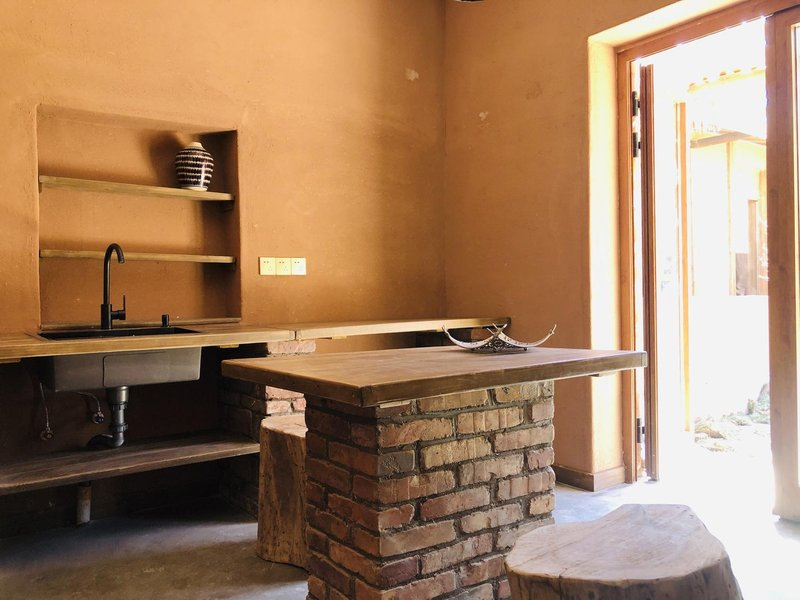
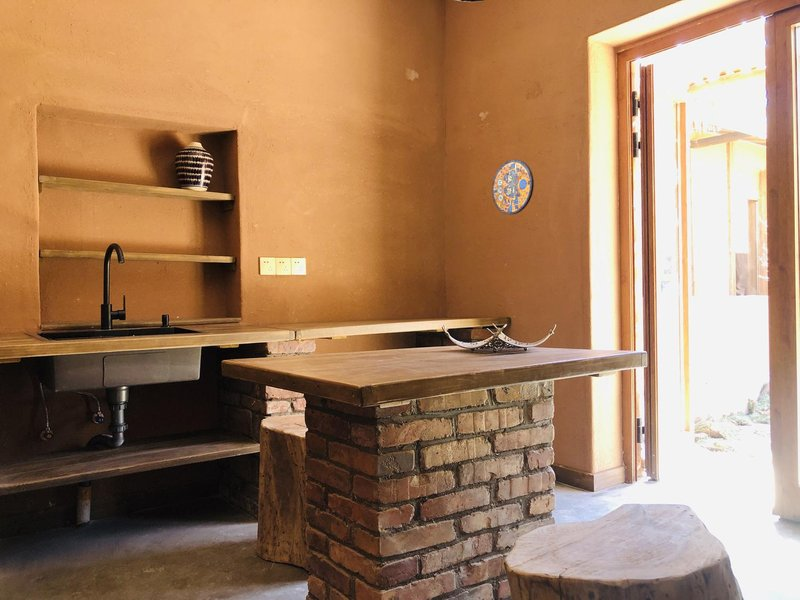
+ manhole cover [491,159,535,215]
